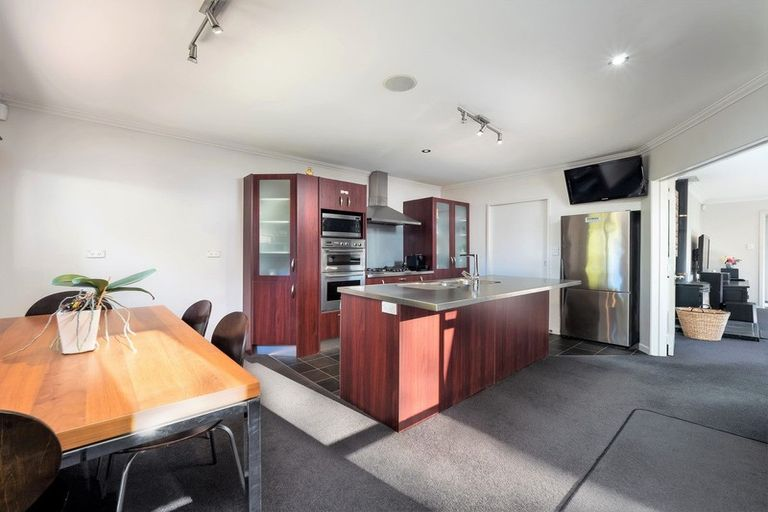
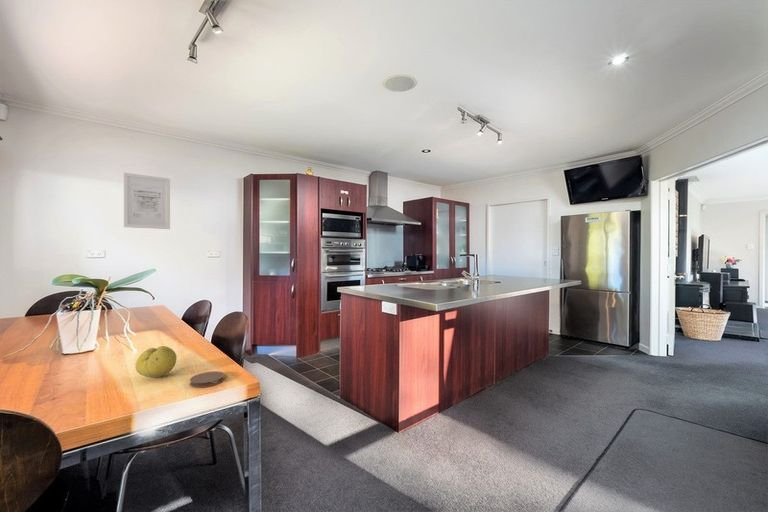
+ coaster [189,370,225,388]
+ wall art [123,172,171,230]
+ fruit [134,345,177,379]
